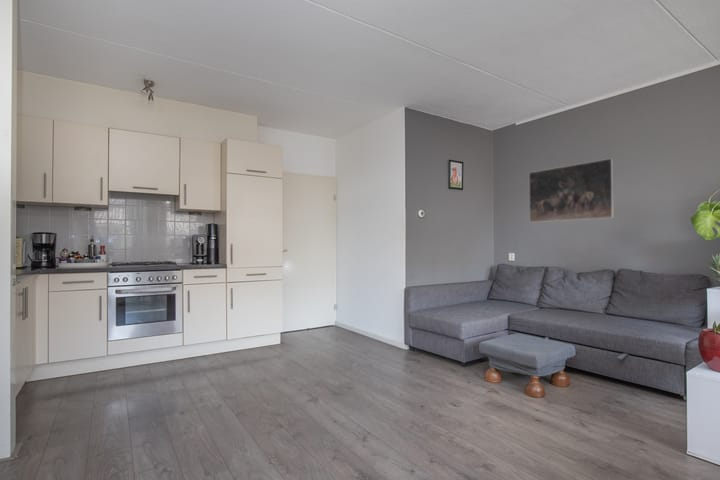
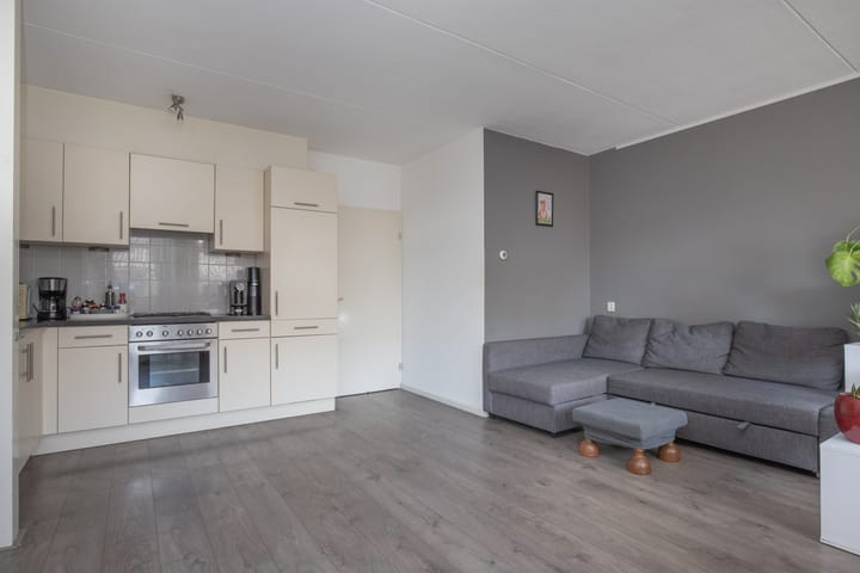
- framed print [528,157,615,223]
